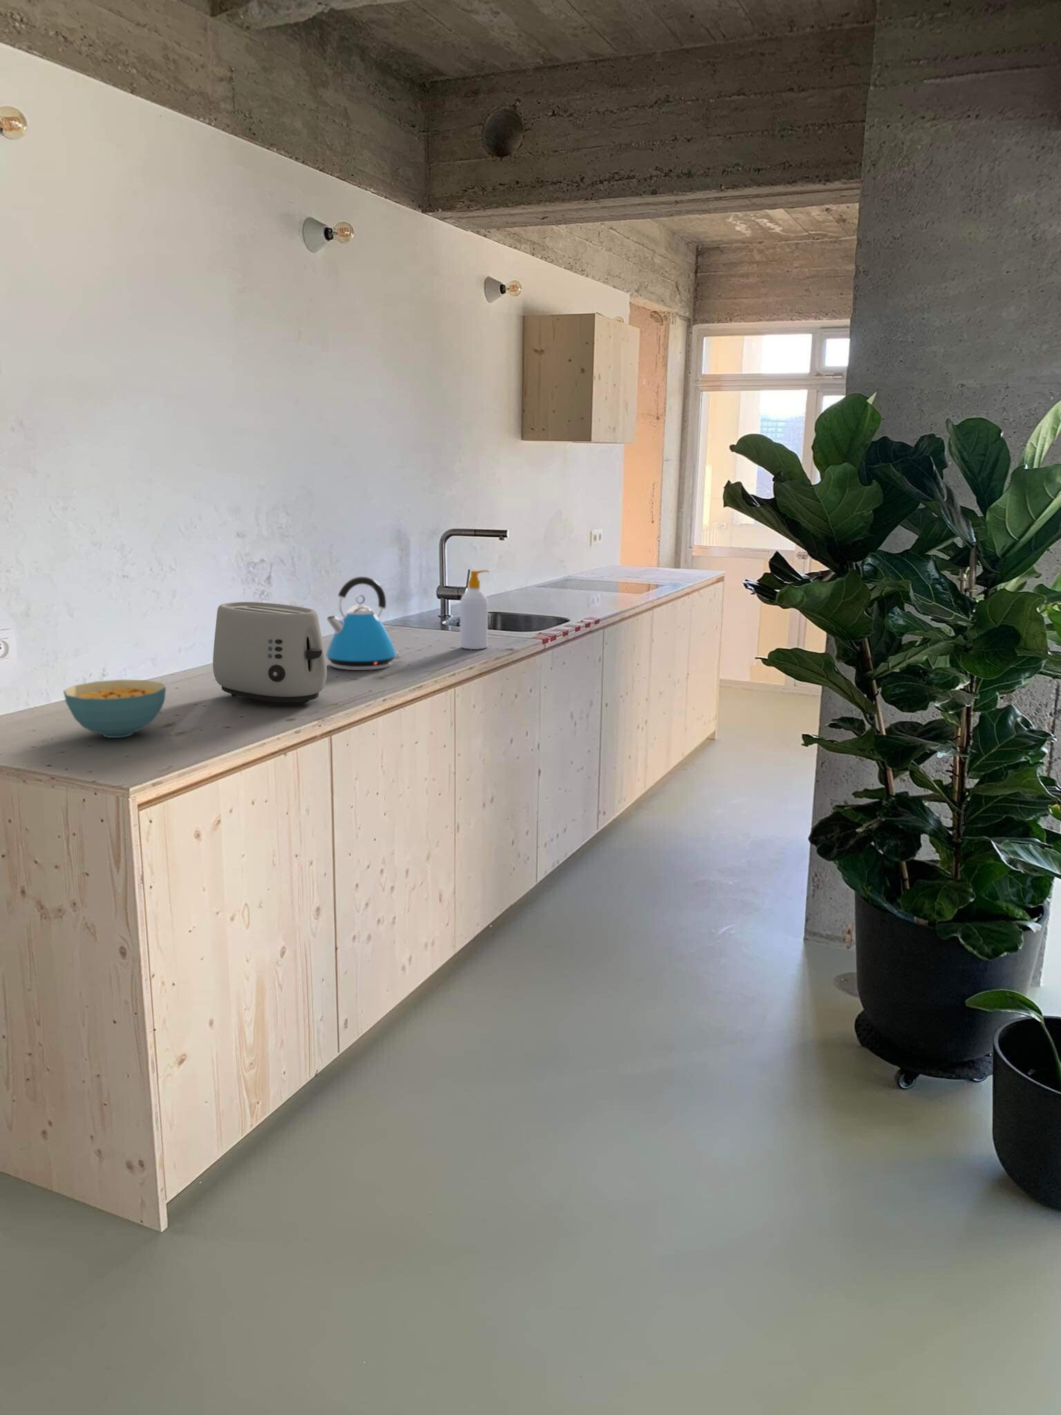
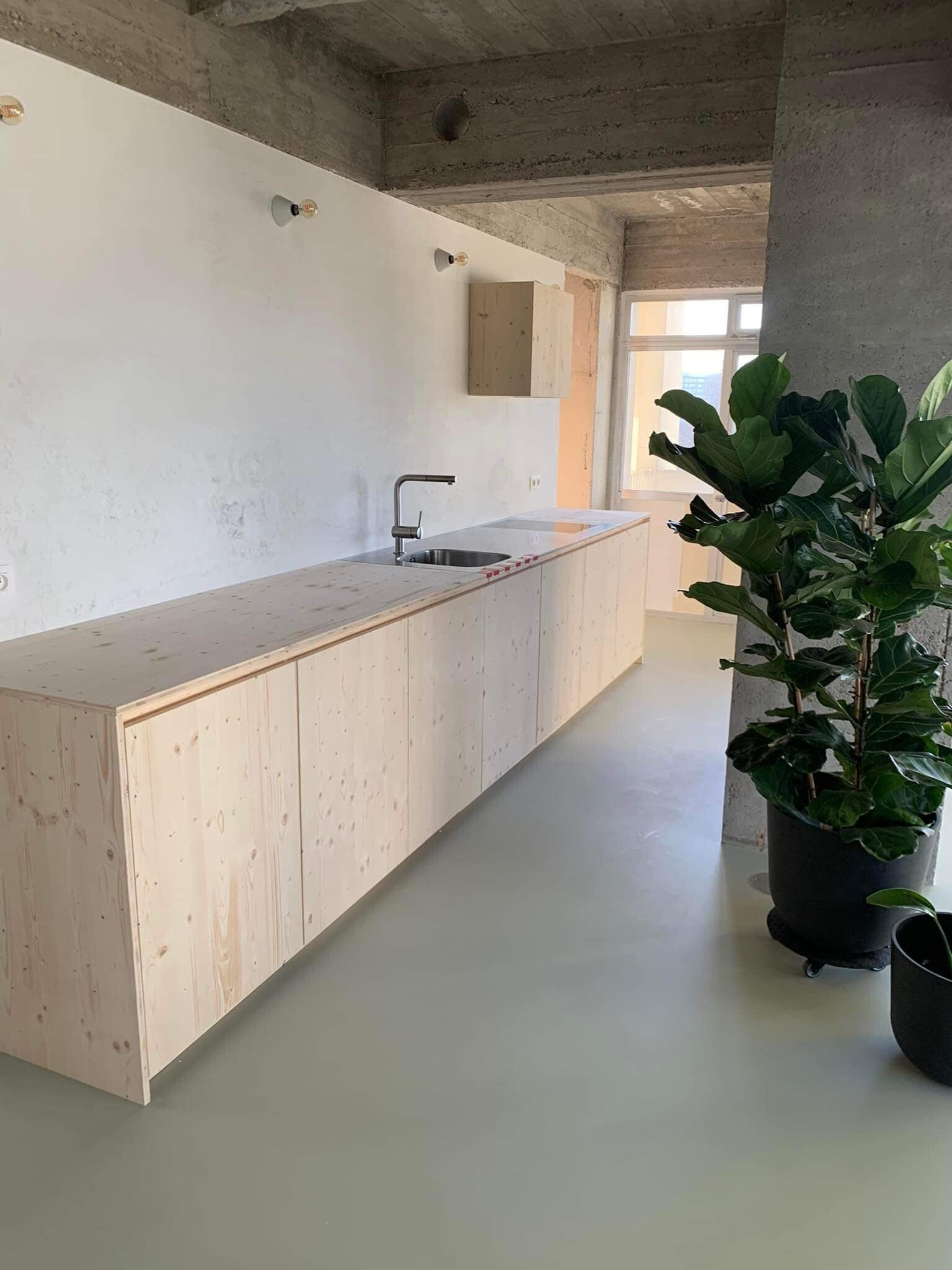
- toaster [212,602,328,708]
- kettle [324,576,399,671]
- soap bottle [459,569,489,651]
- cereal bowl [62,680,166,739]
